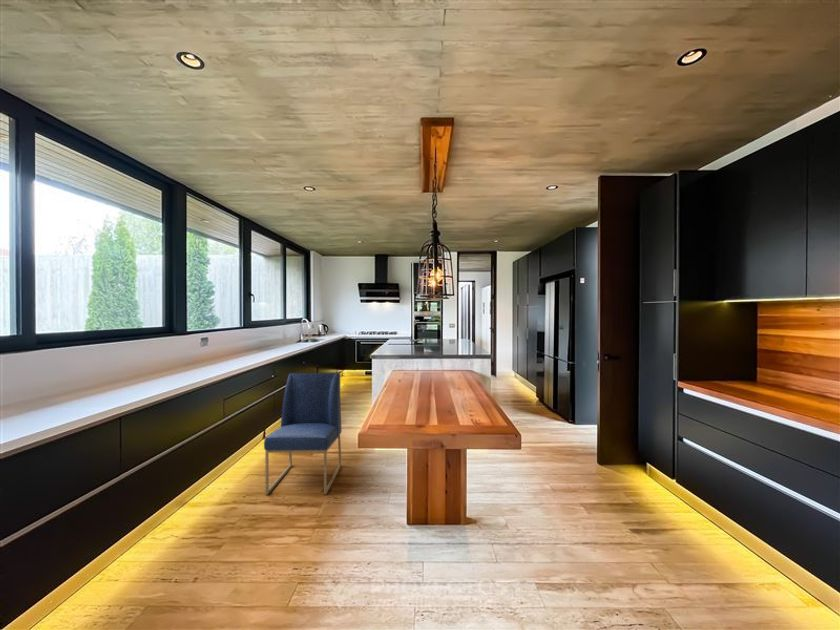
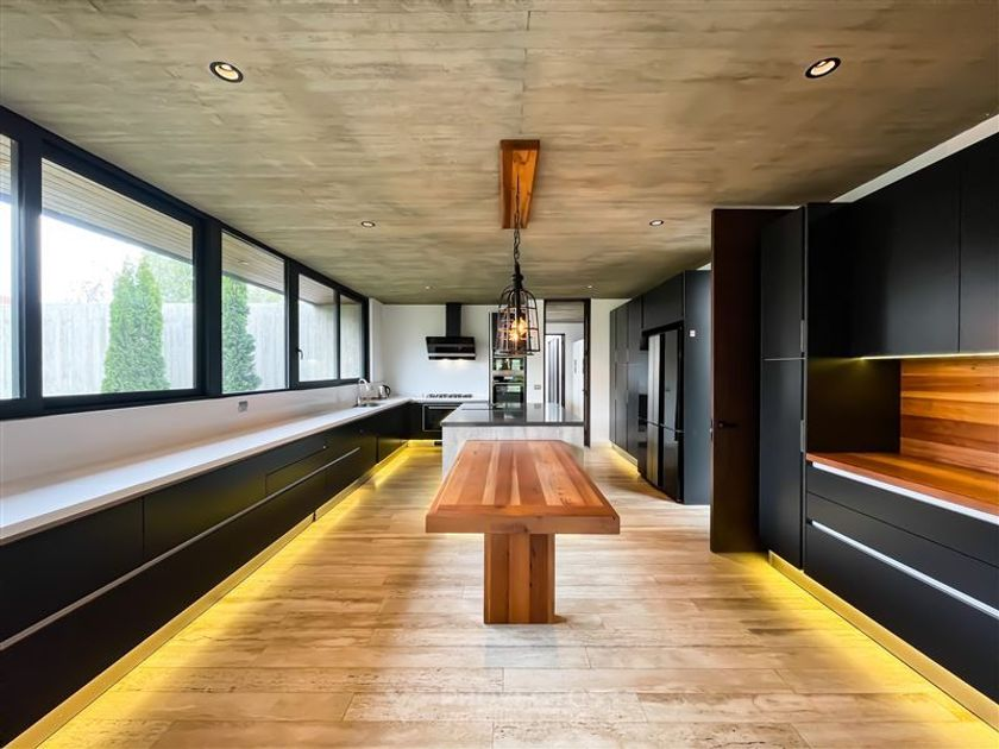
- chair [263,372,342,495]
